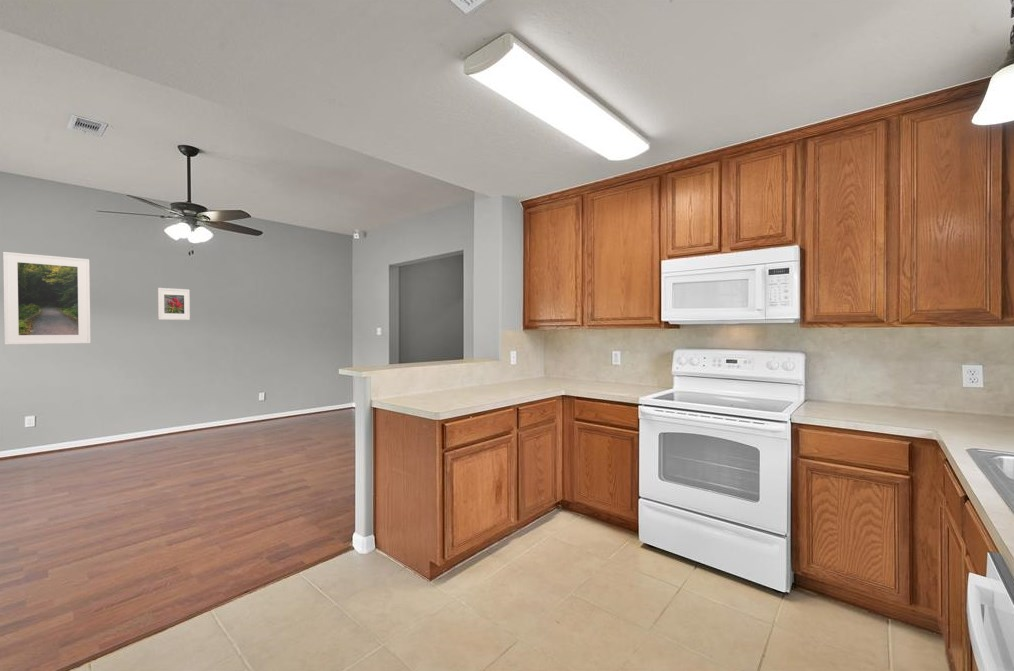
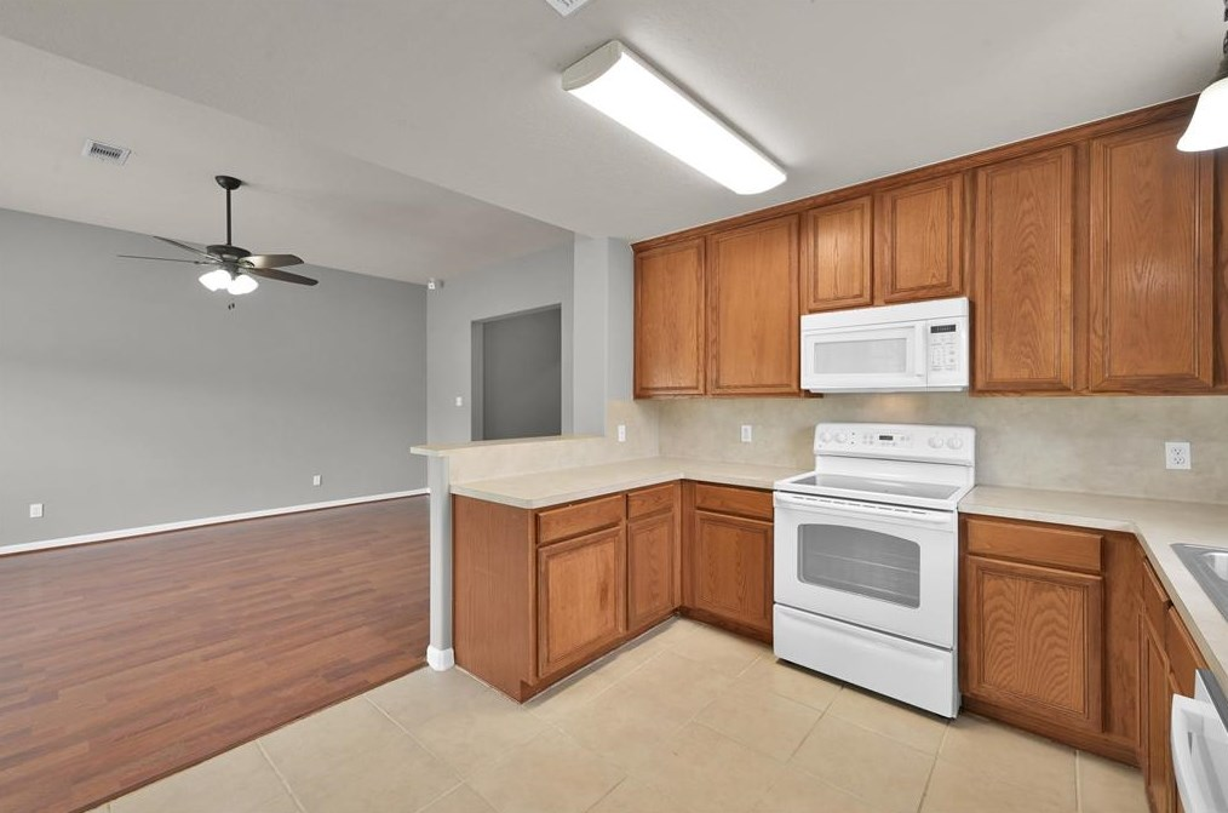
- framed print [2,251,92,346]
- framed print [157,287,191,321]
